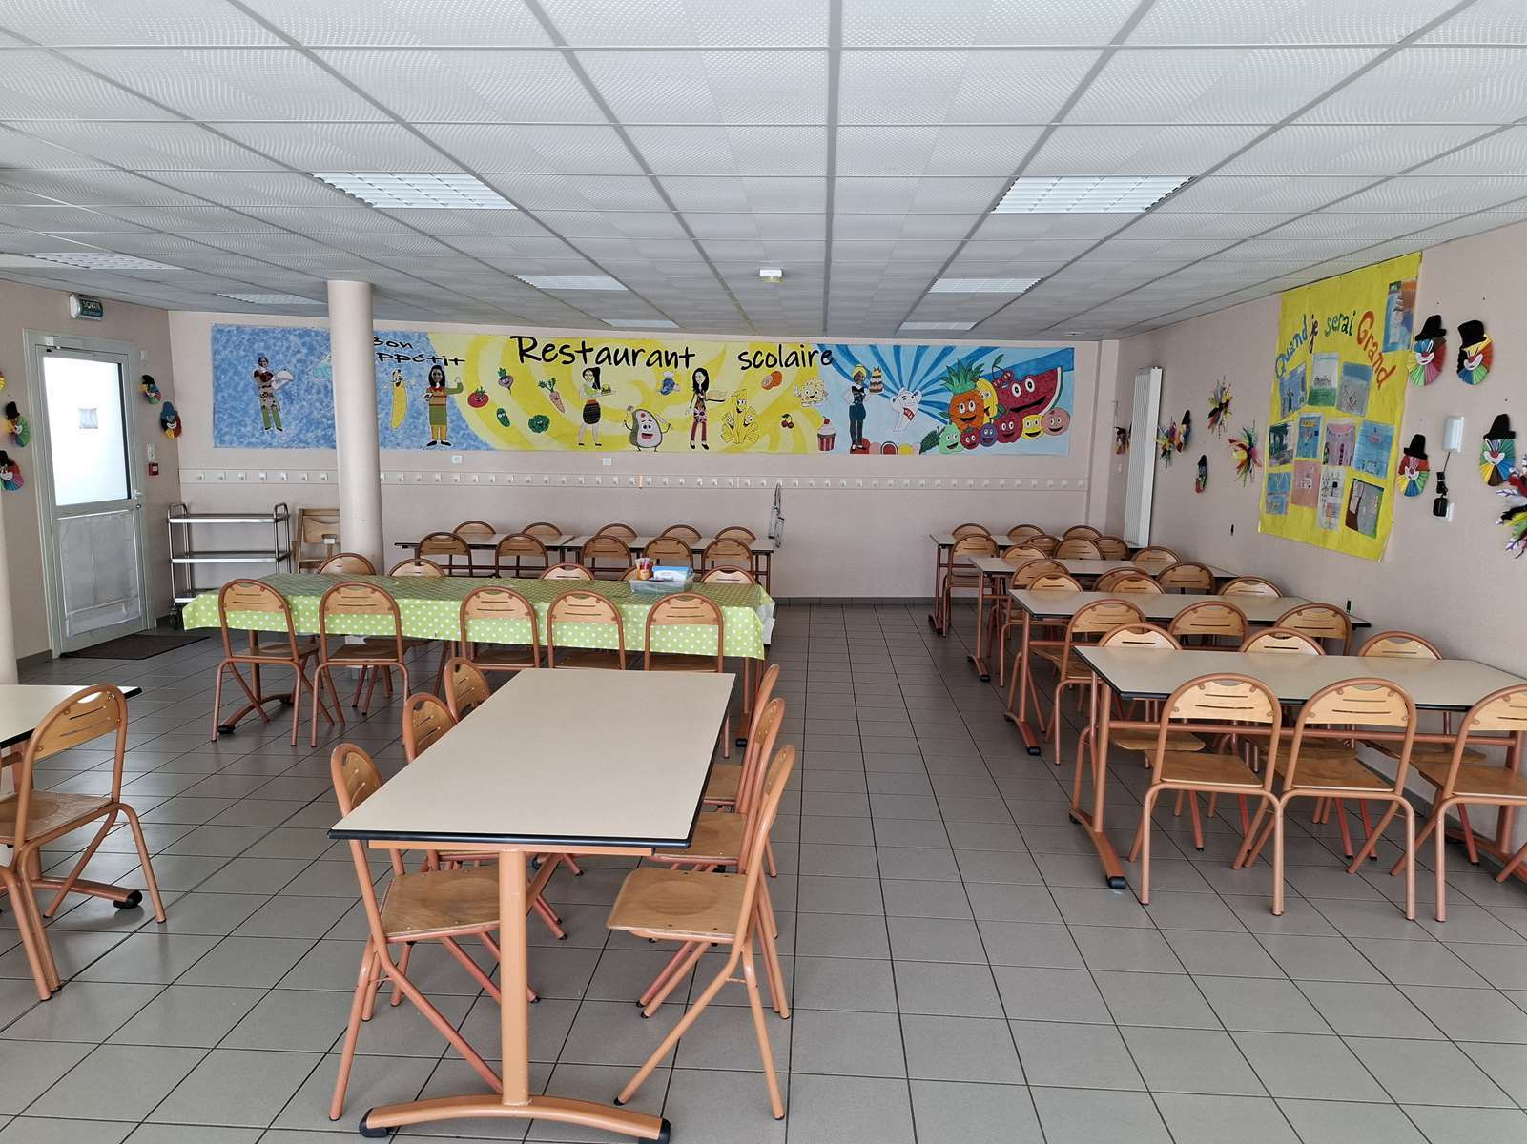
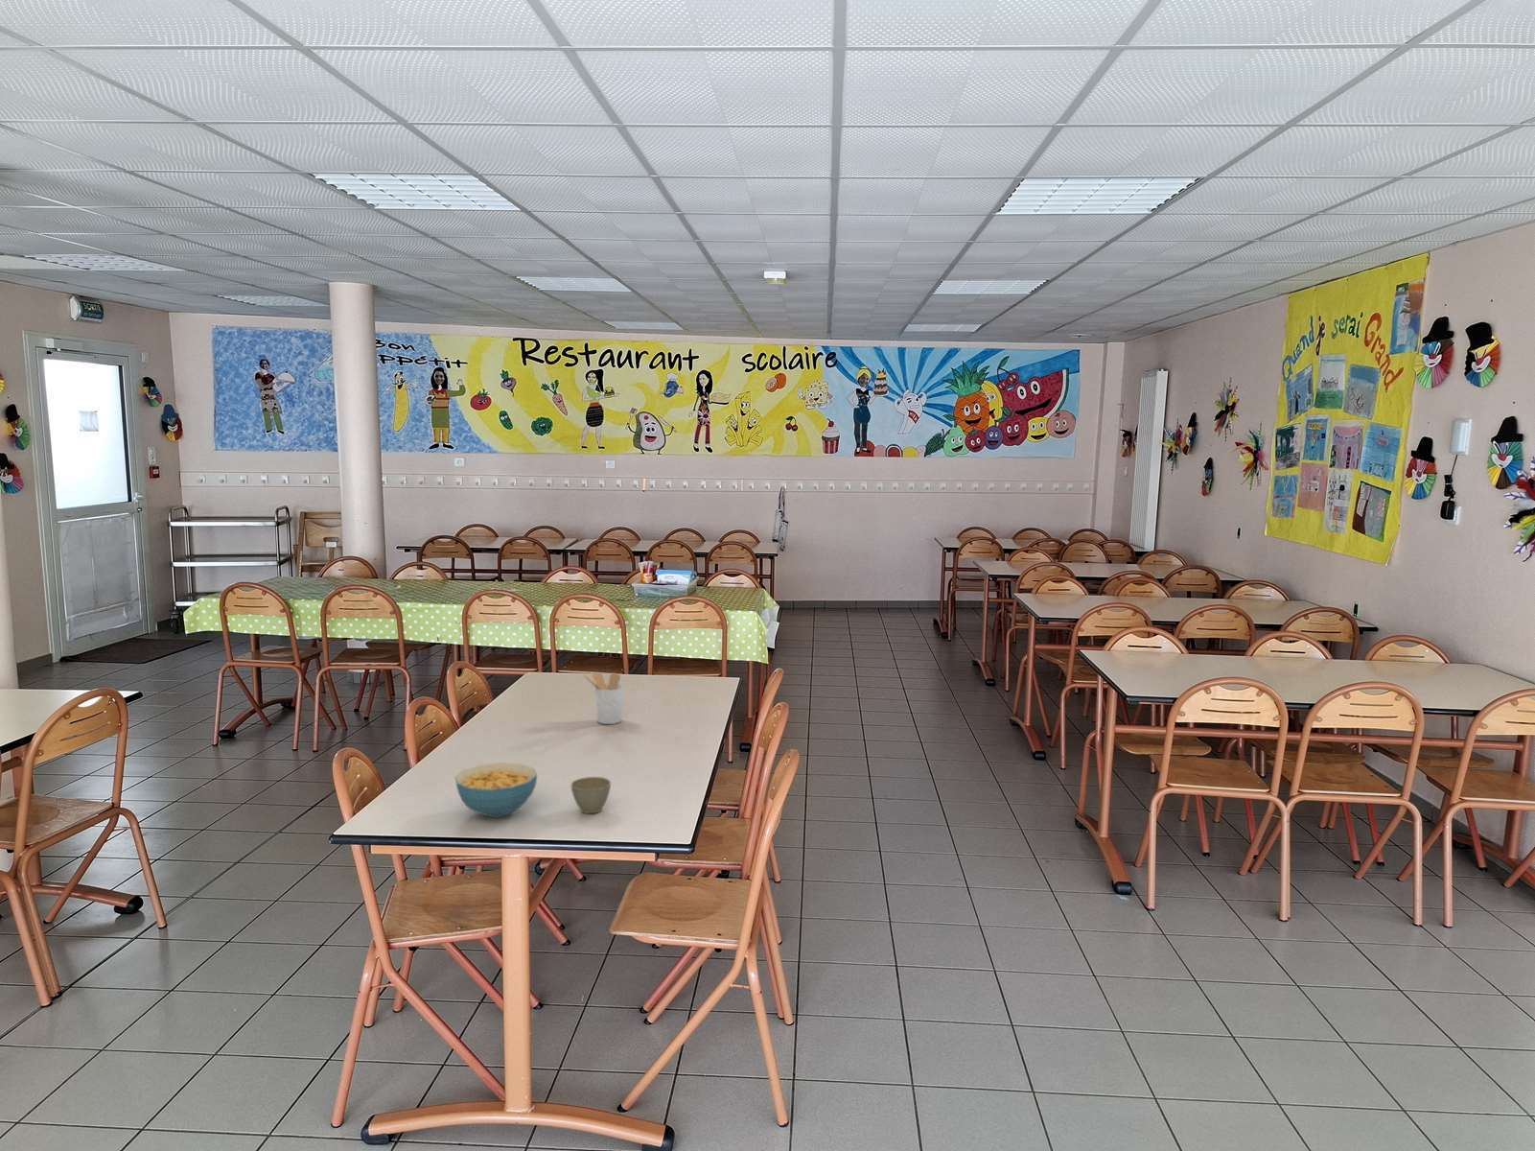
+ utensil holder [583,671,625,725]
+ flower pot [569,776,612,815]
+ cereal bowl [454,762,538,819]
